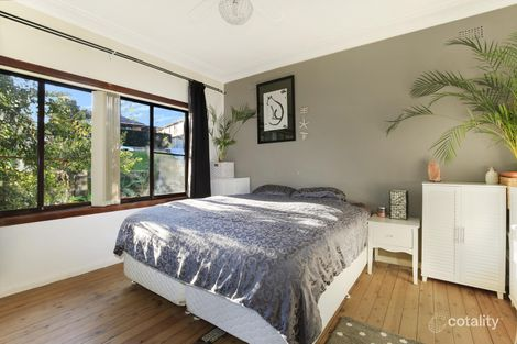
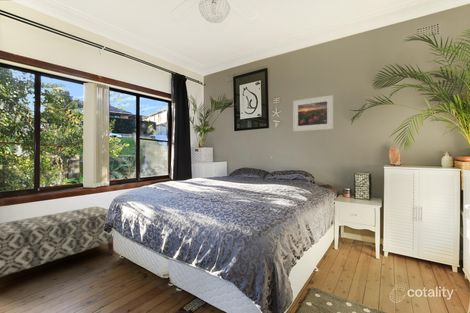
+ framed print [292,94,334,132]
+ bench [0,206,114,278]
